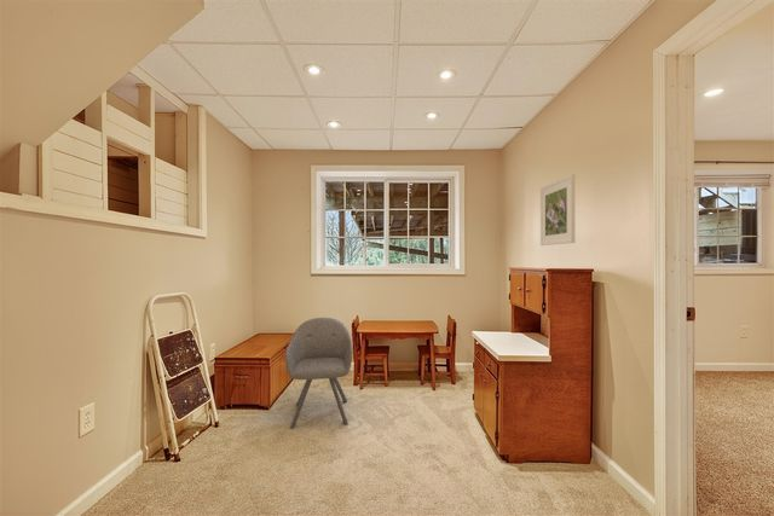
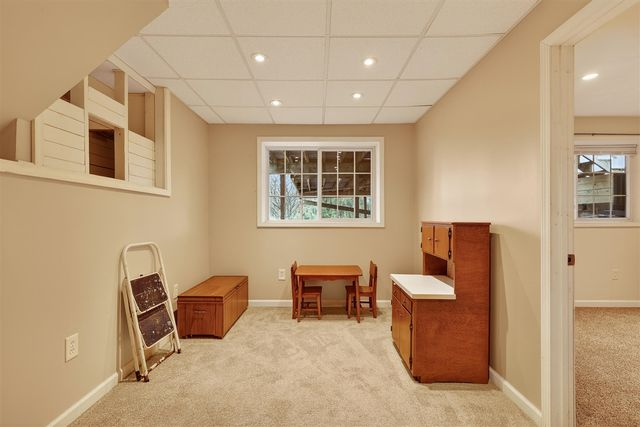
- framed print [539,173,576,247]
- chair [284,317,354,430]
